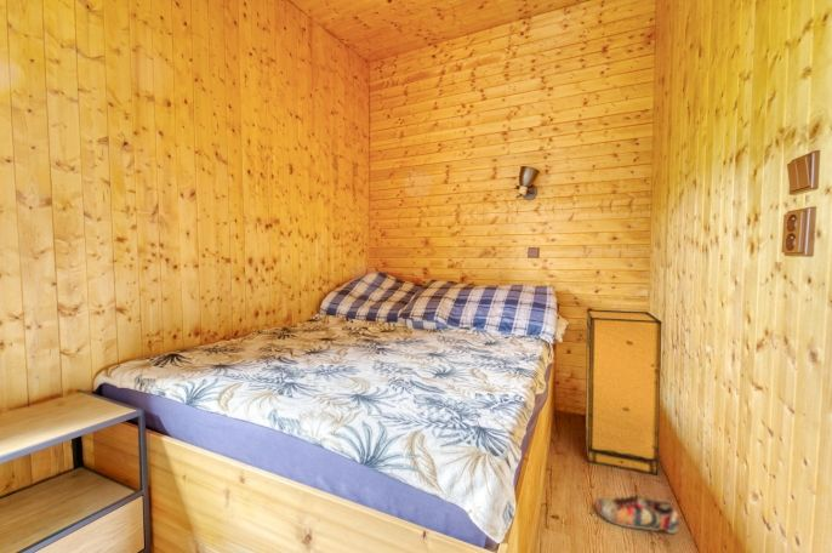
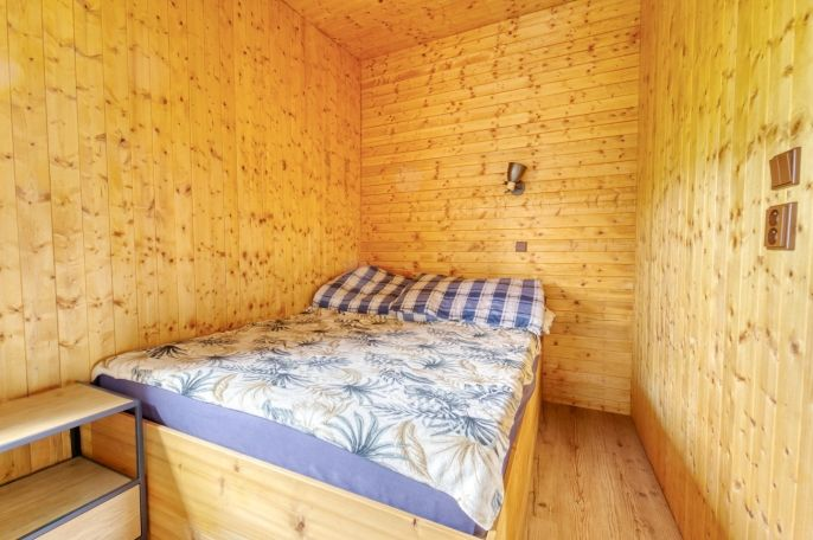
- storage cabinet [585,308,663,477]
- shoe [594,494,680,535]
